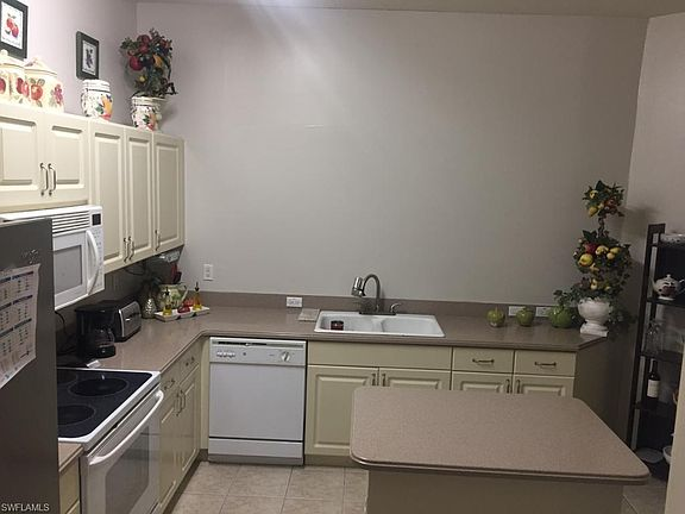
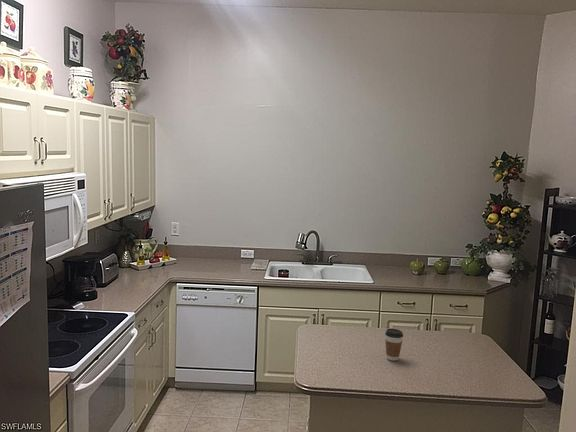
+ coffee cup [384,328,404,362]
